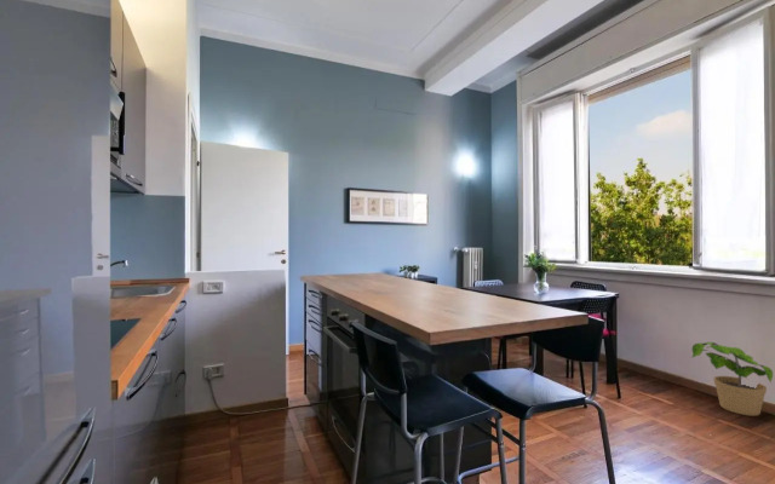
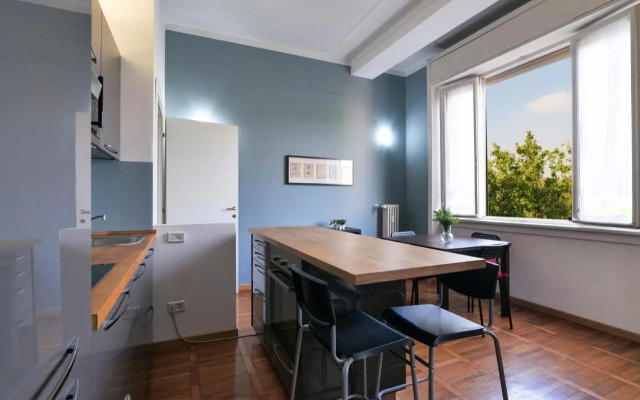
- potted plant [690,341,774,417]
